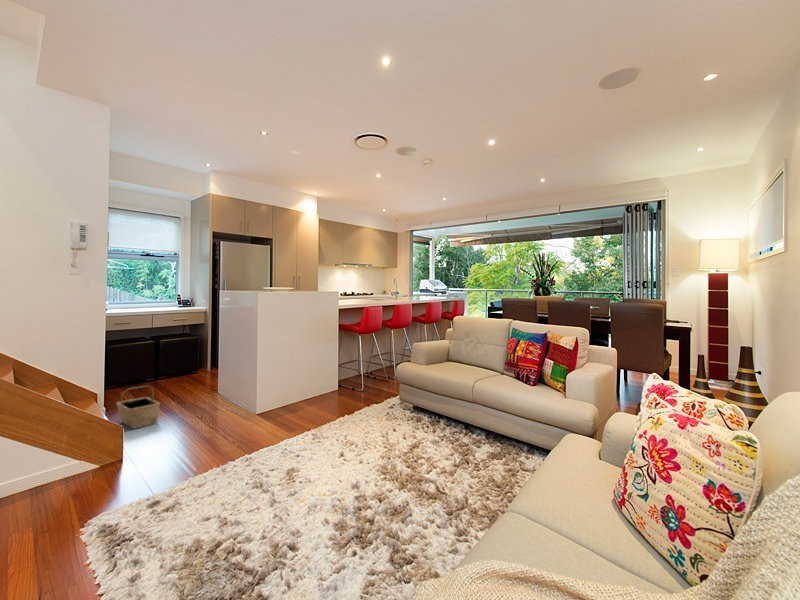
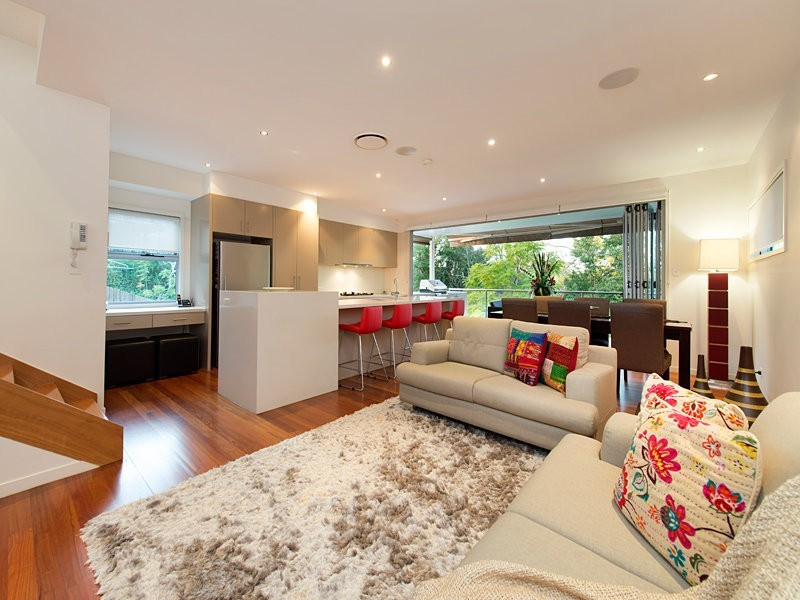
- basket [115,385,161,430]
